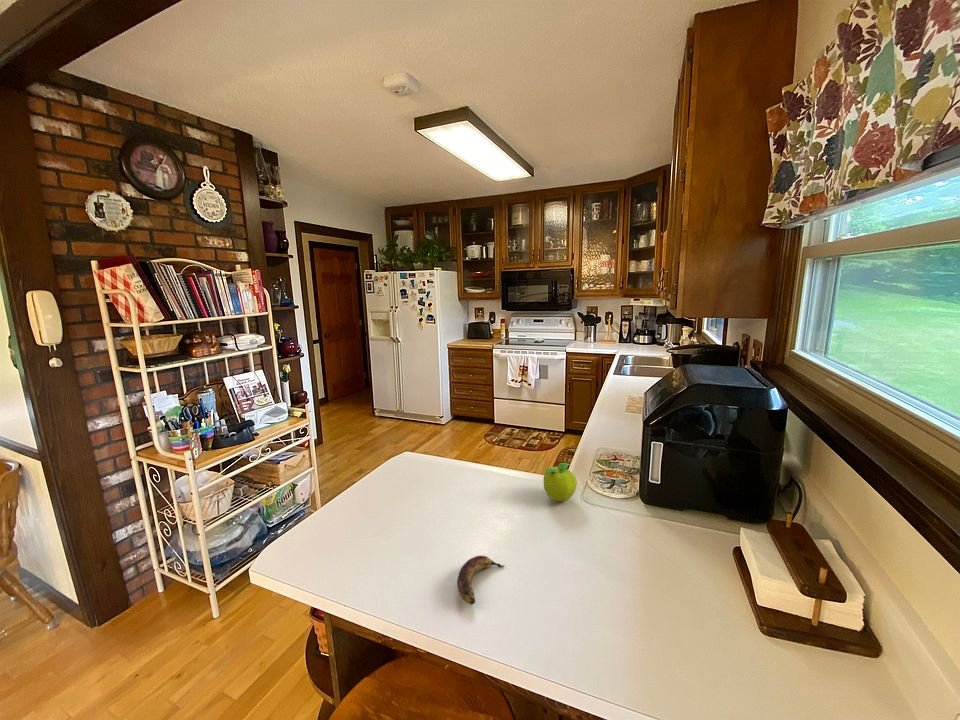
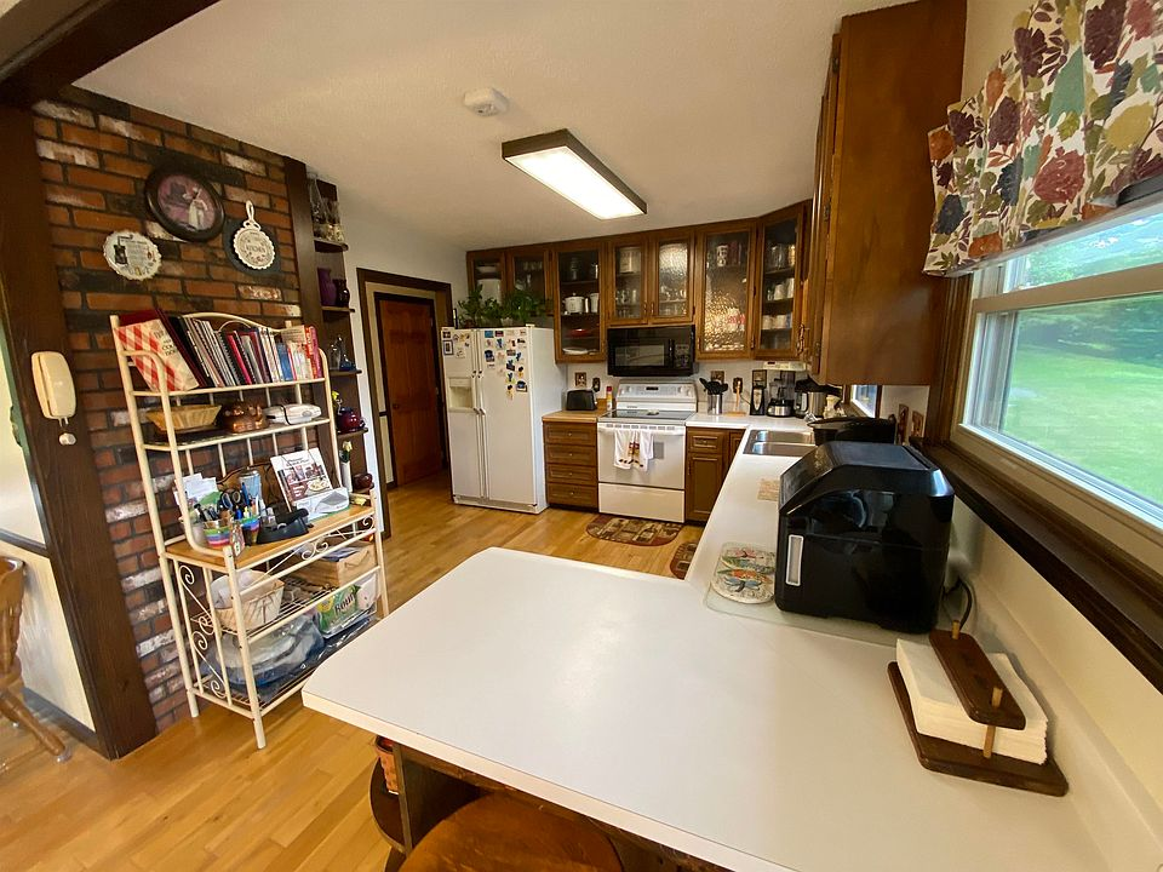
- fruit [543,462,578,503]
- banana [456,555,506,606]
